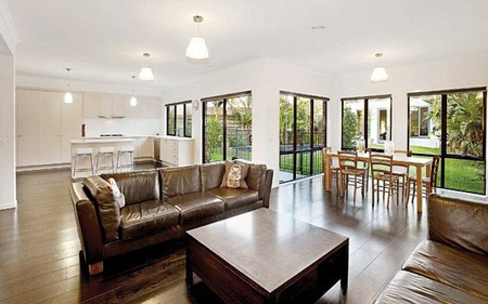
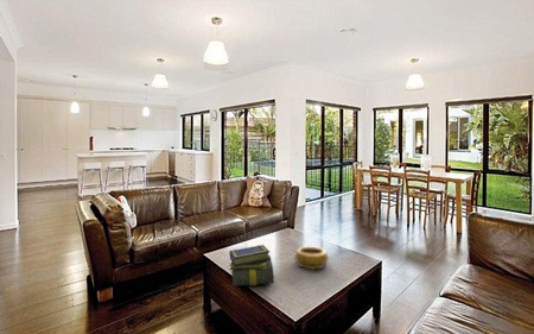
+ decorative bowl [294,245,330,271]
+ stack of books [228,244,275,288]
